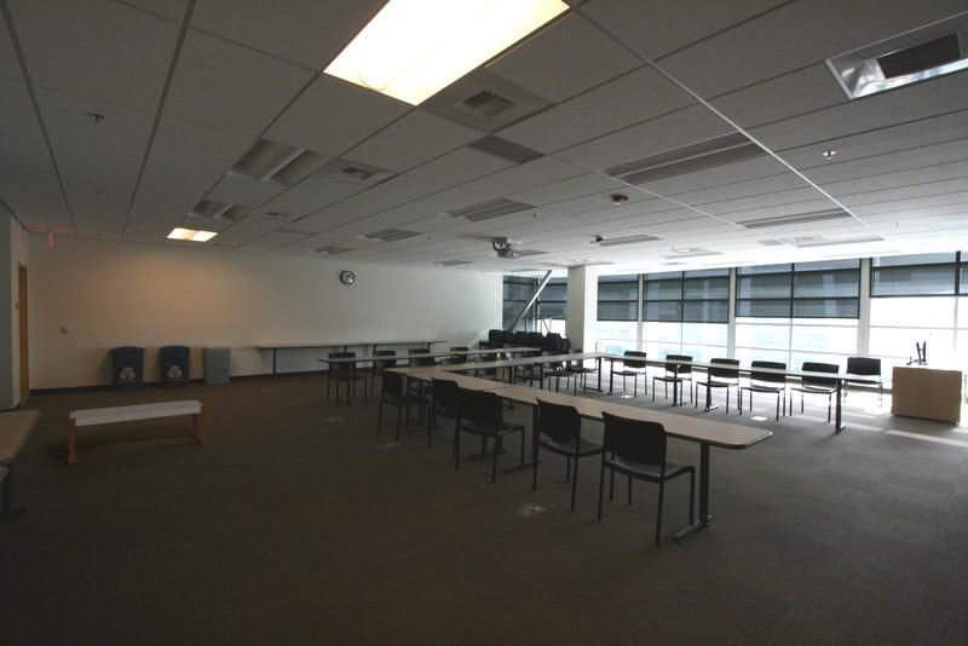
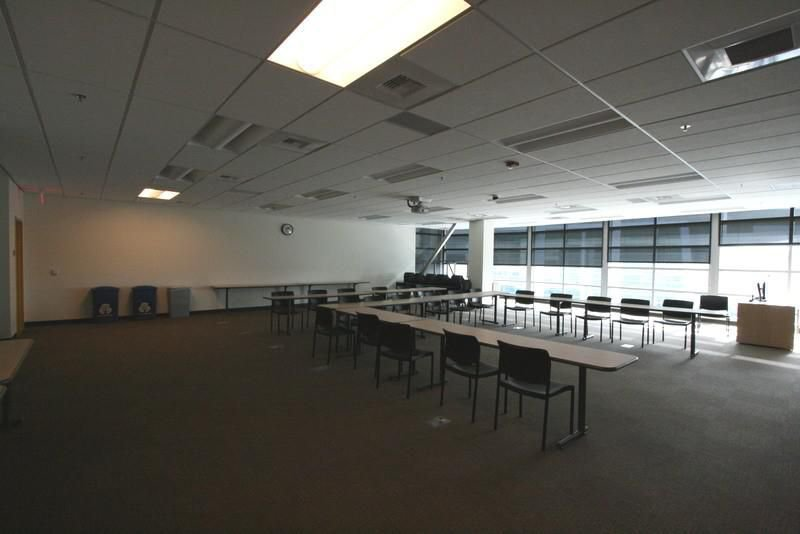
- bench [68,398,207,466]
